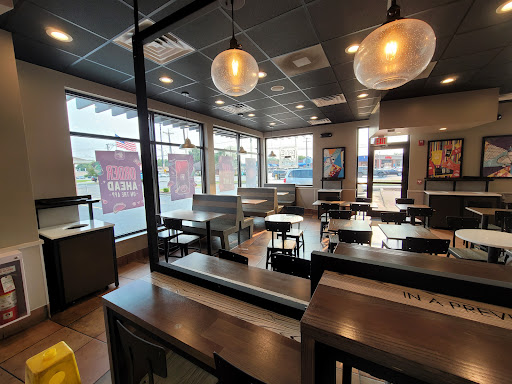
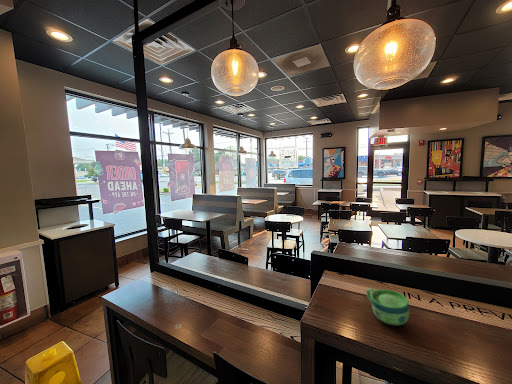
+ cup [365,287,410,327]
